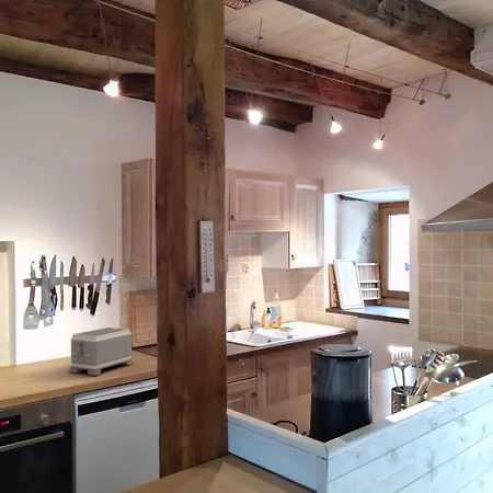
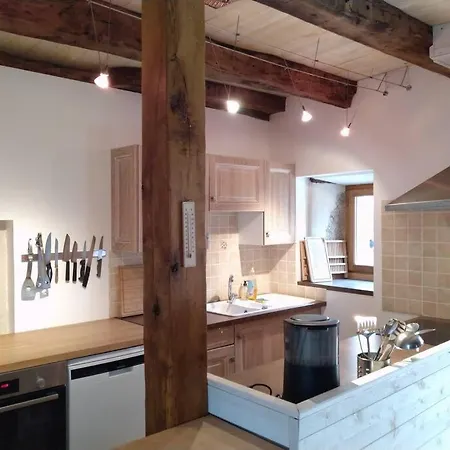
- toaster [68,326,135,377]
